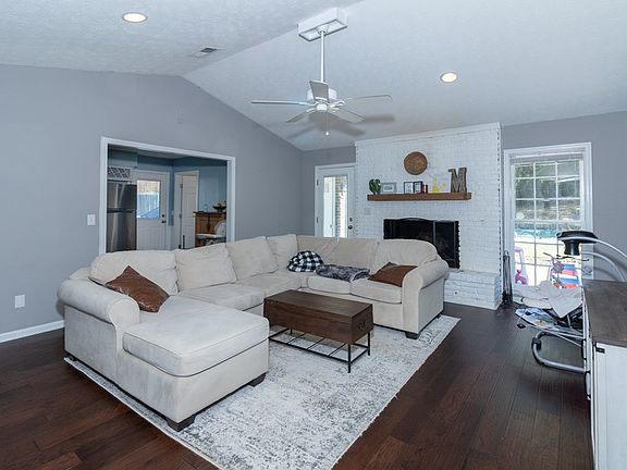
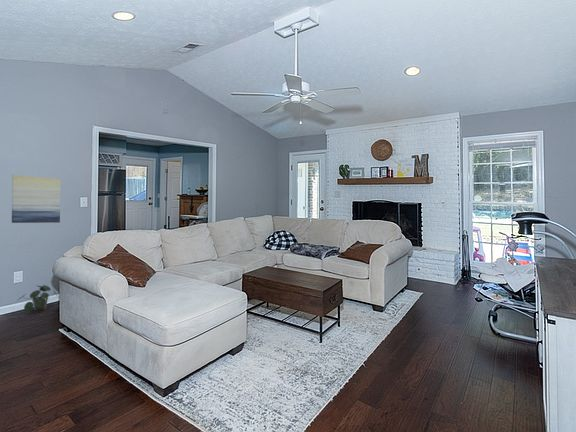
+ potted plant [17,284,58,313]
+ wall art [11,174,61,224]
